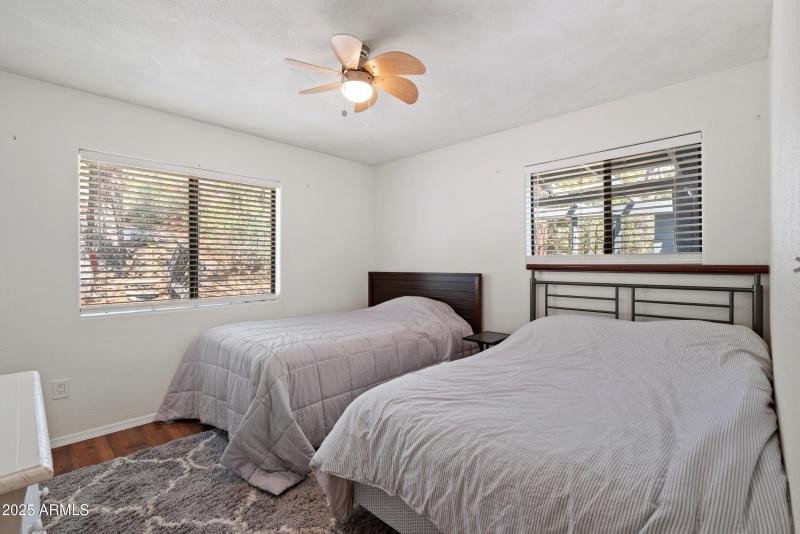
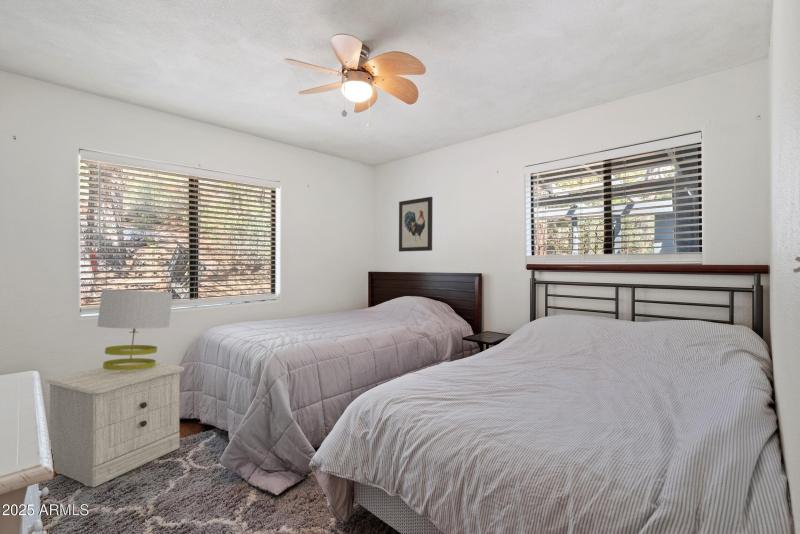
+ nightstand [44,361,185,488]
+ wall art [398,196,434,253]
+ table lamp [96,288,174,370]
